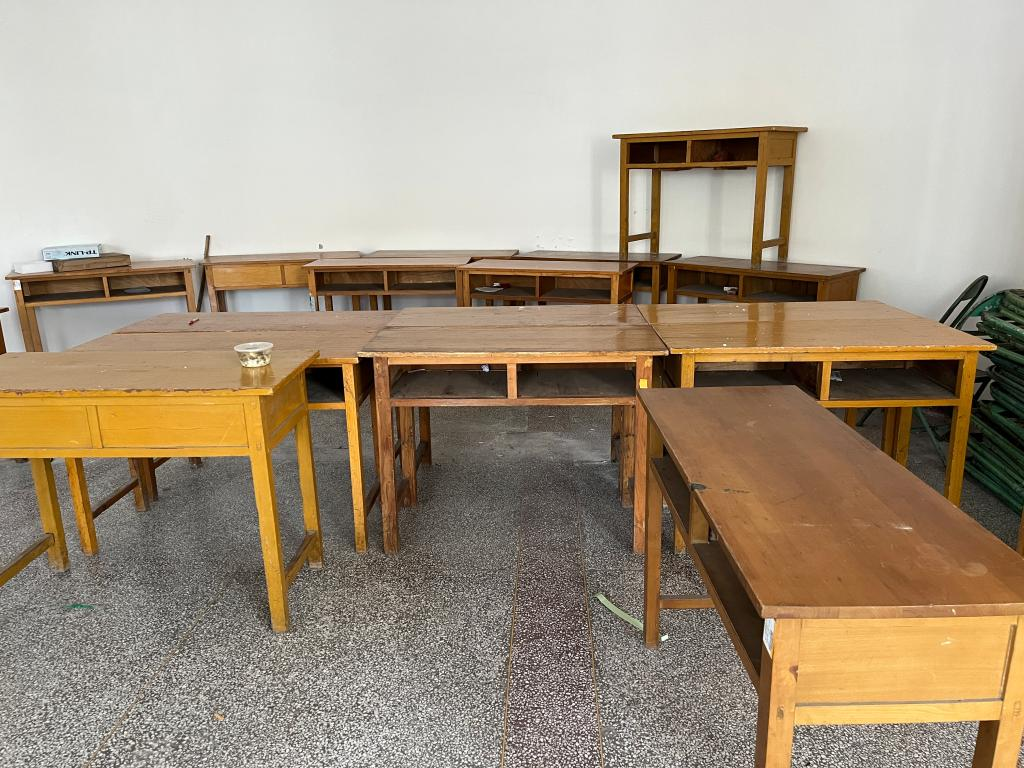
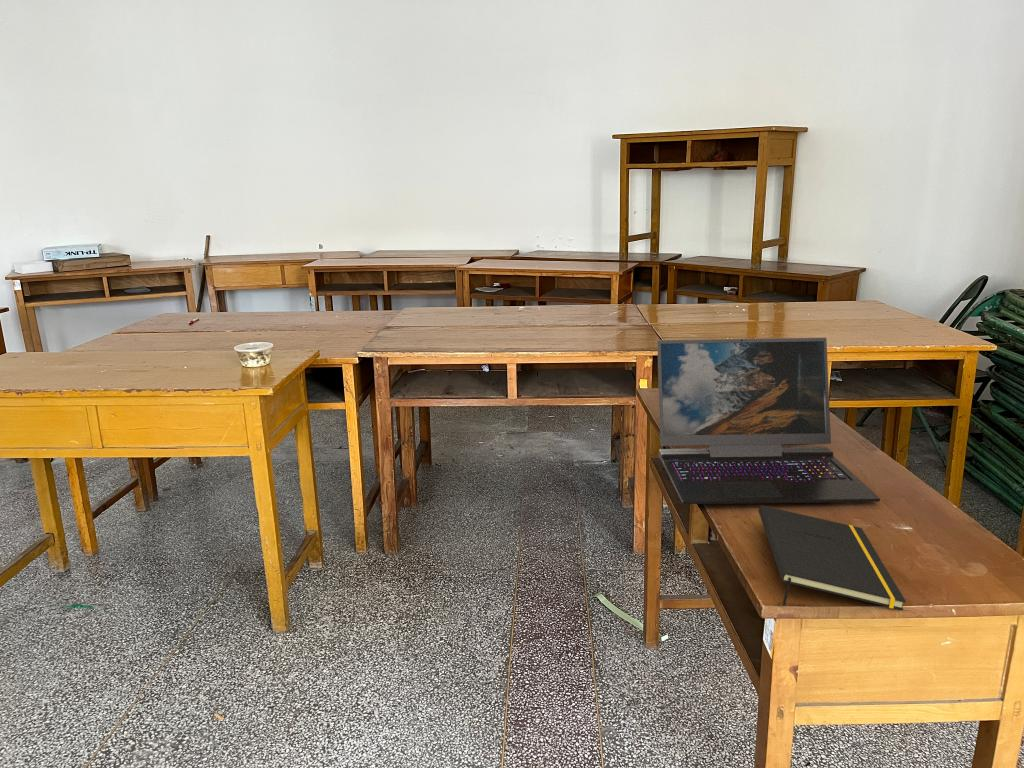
+ notepad [758,504,907,611]
+ laptop [656,336,881,505]
